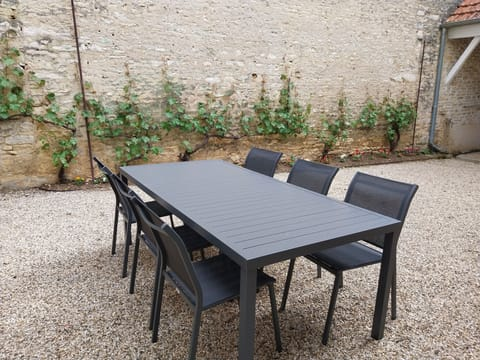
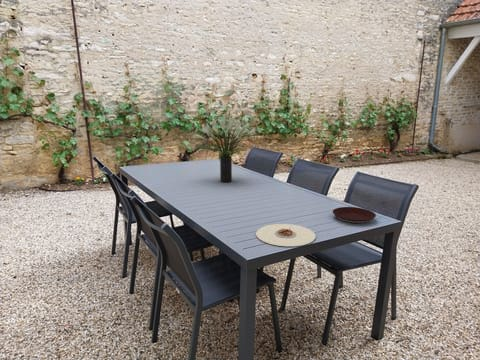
+ plate [255,223,316,247]
+ potted plant [192,114,256,183]
+ plate [332,206,377,225]
